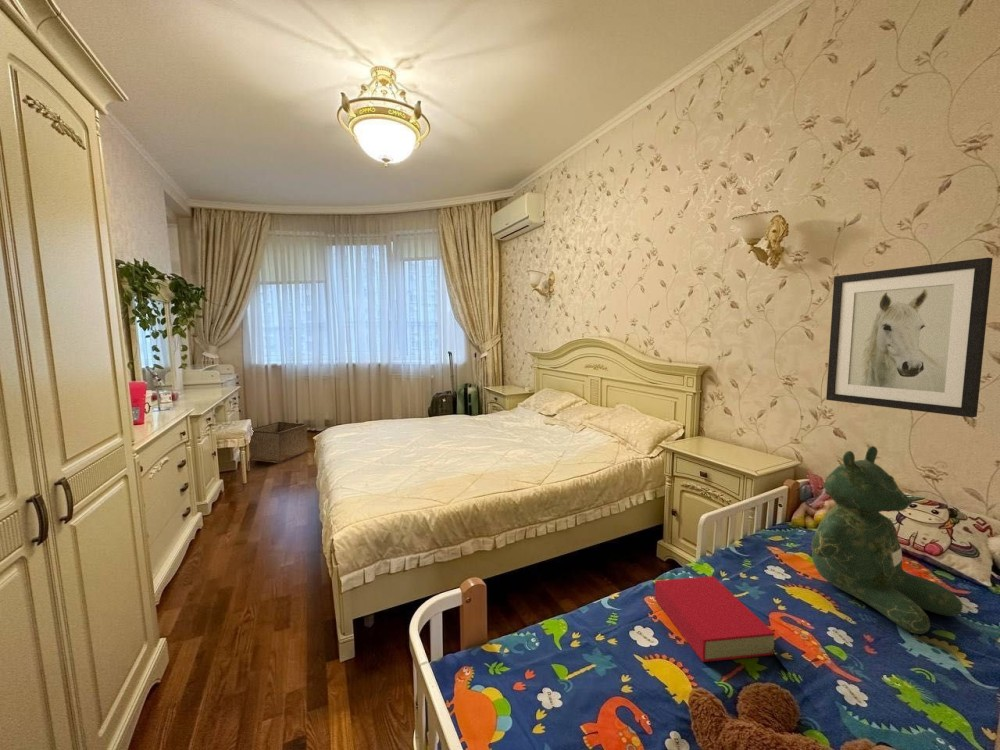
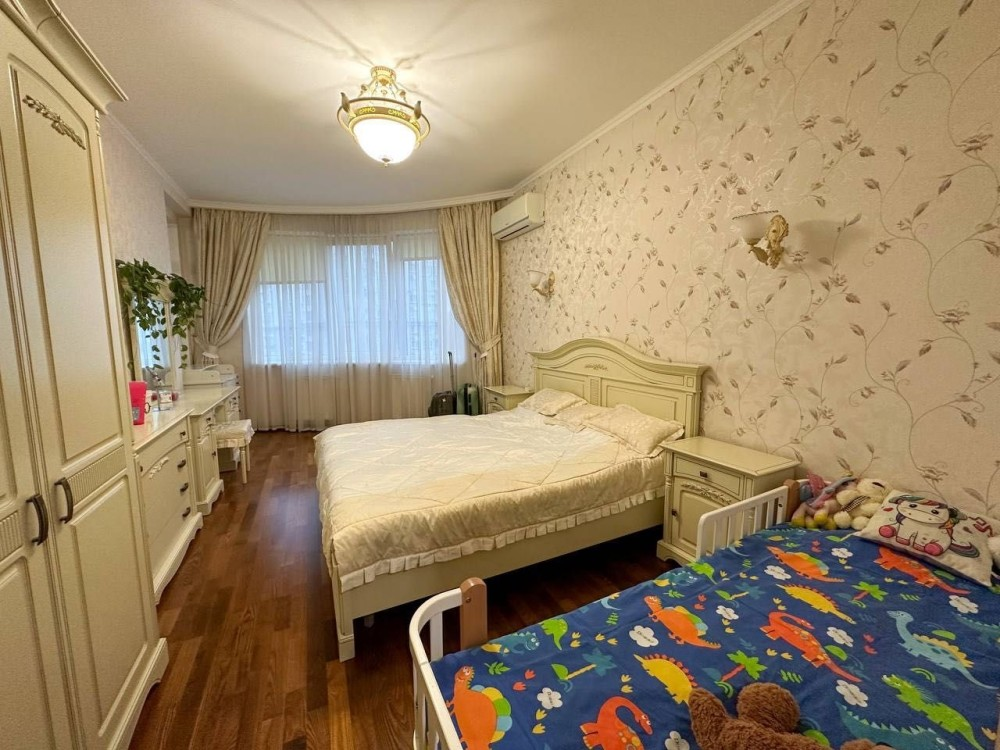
- book [654,575,776,663]
- storage bin [249,421,310,463]
- wall art [825,256,994,418]
- teddy bear [810,445,964,635]
